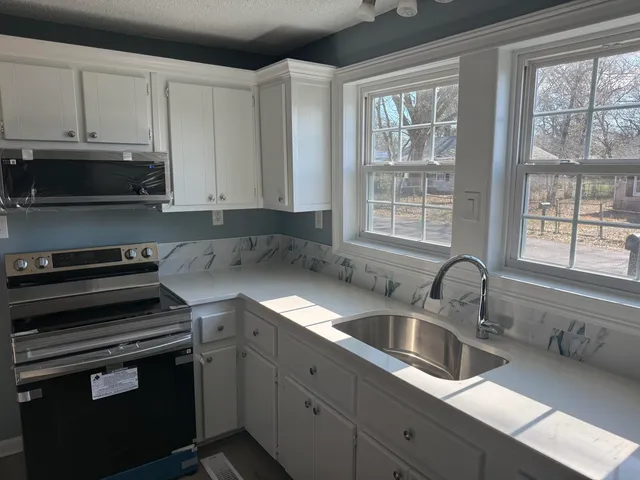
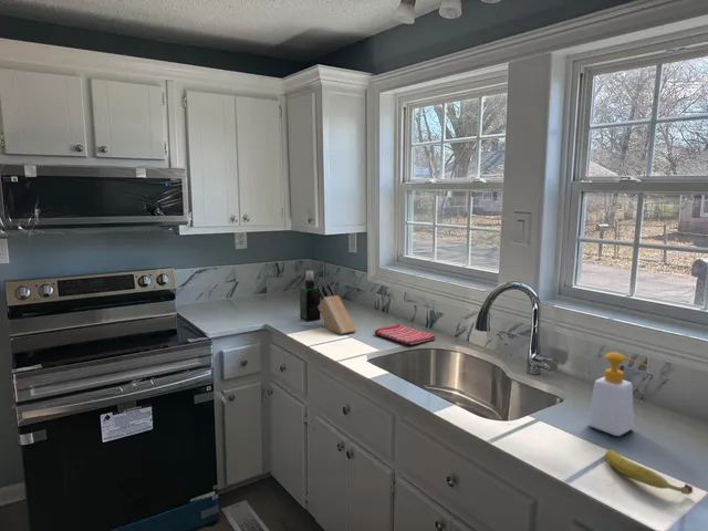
+ dish towel [374,323,437,345]
+ fruit [604,449,694,496]
+ spray bottle [299,270,322,322]
+ knife block [315,282,357,335]
+ soap bottle [586,351,650,437]
